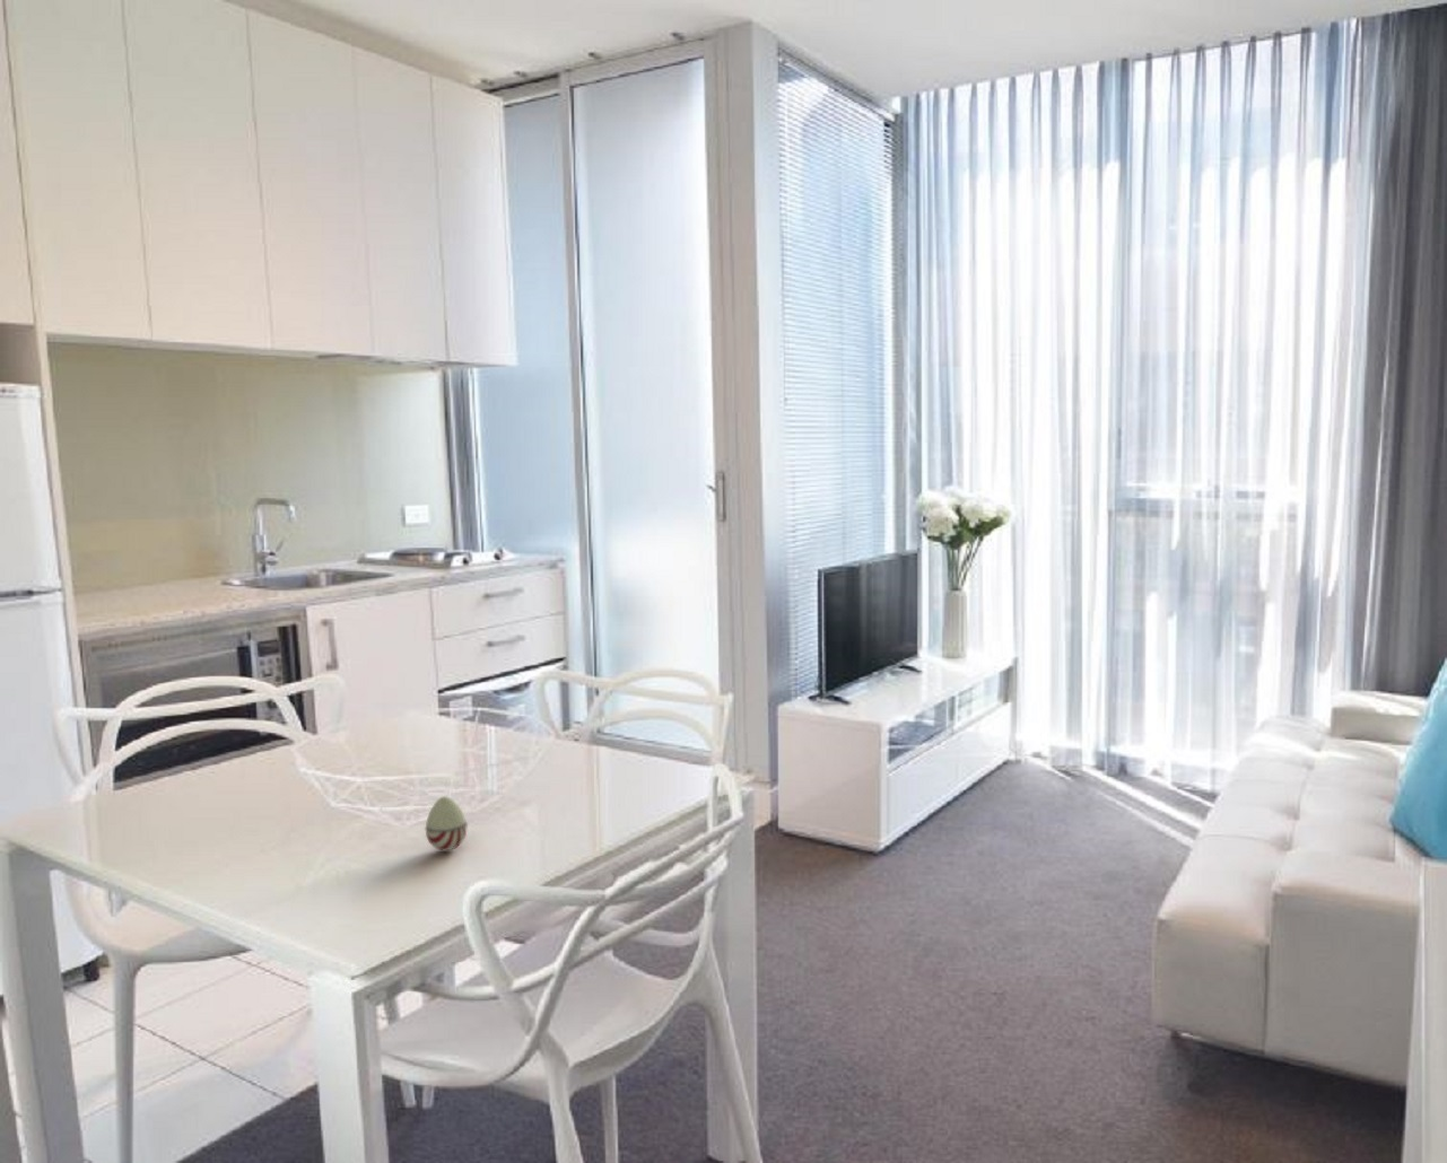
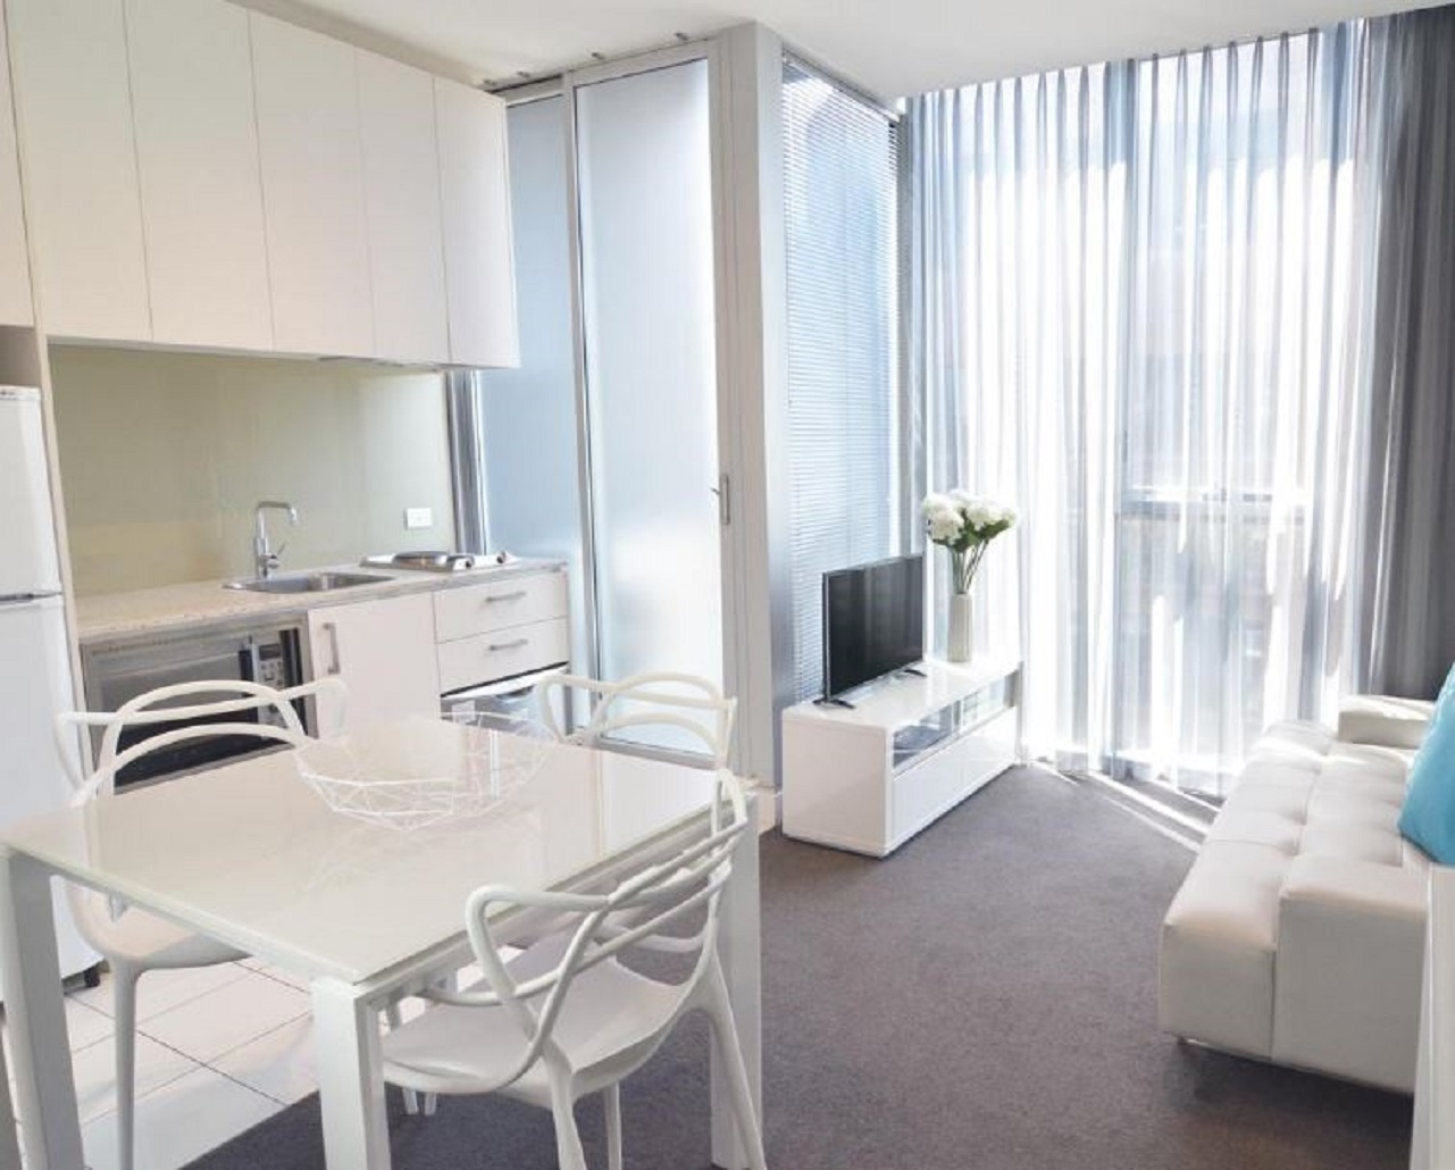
- decorative egg [424,795,469,852]
